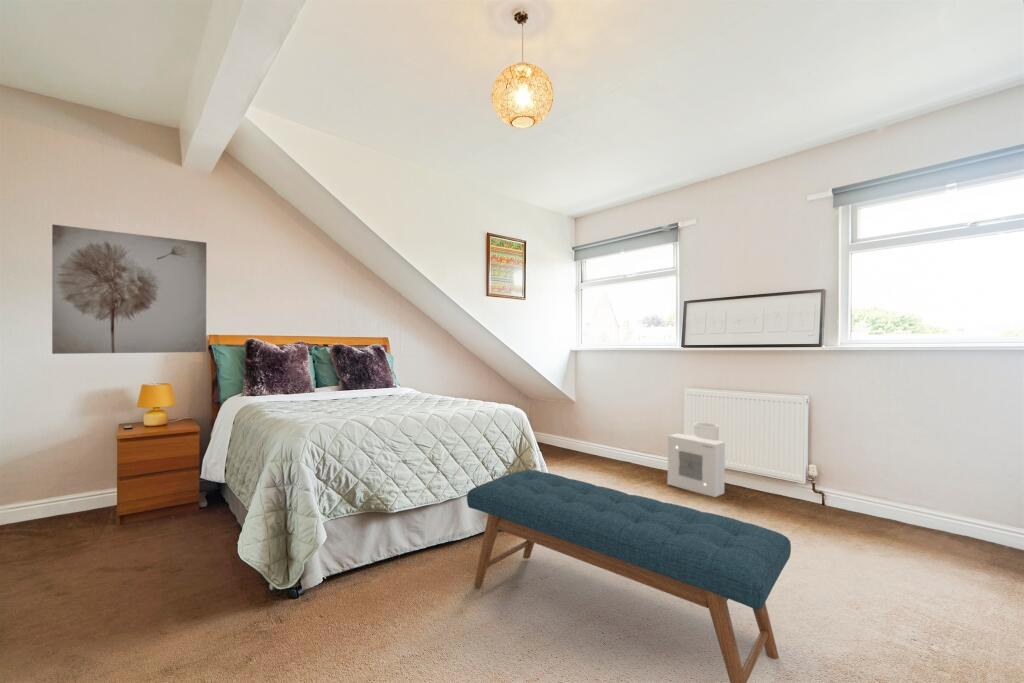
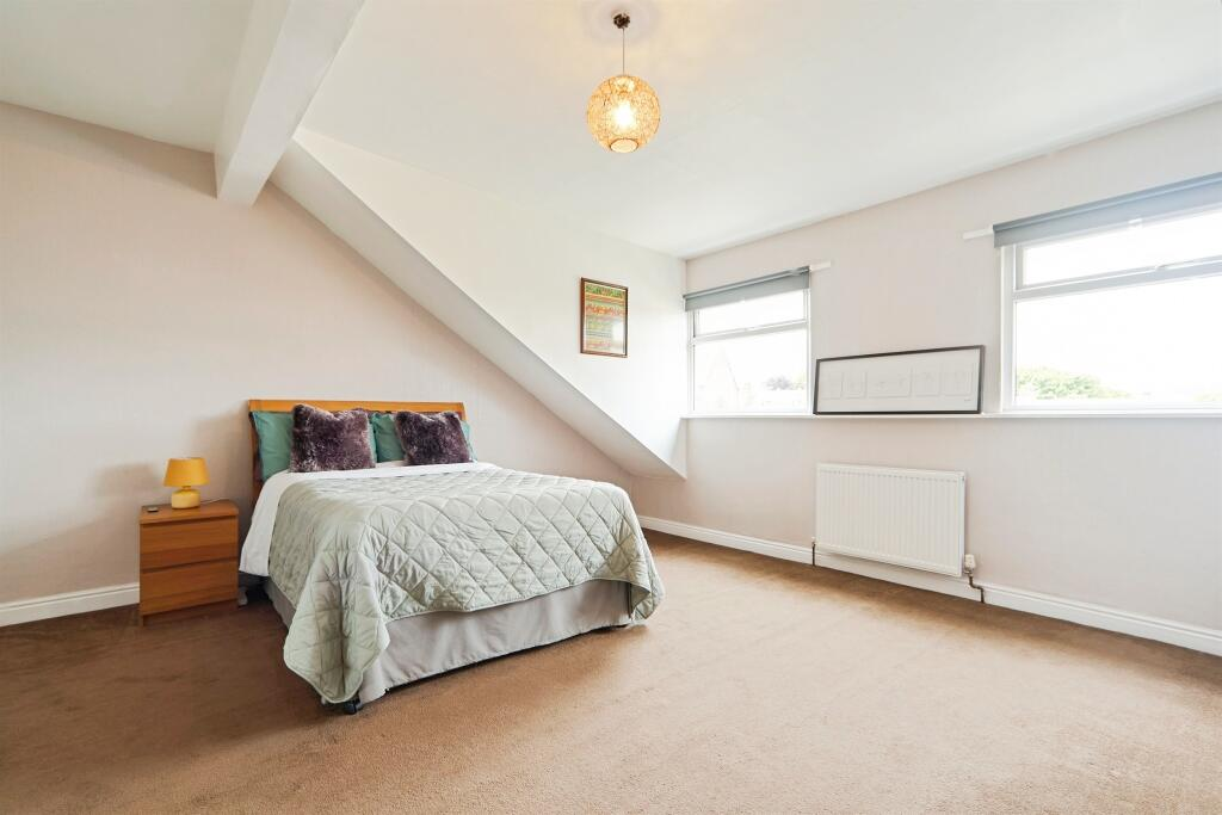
- bench [466,469,792,683]
- wall art [51,223,207,355]
- air purifier [666,422,726,498]
